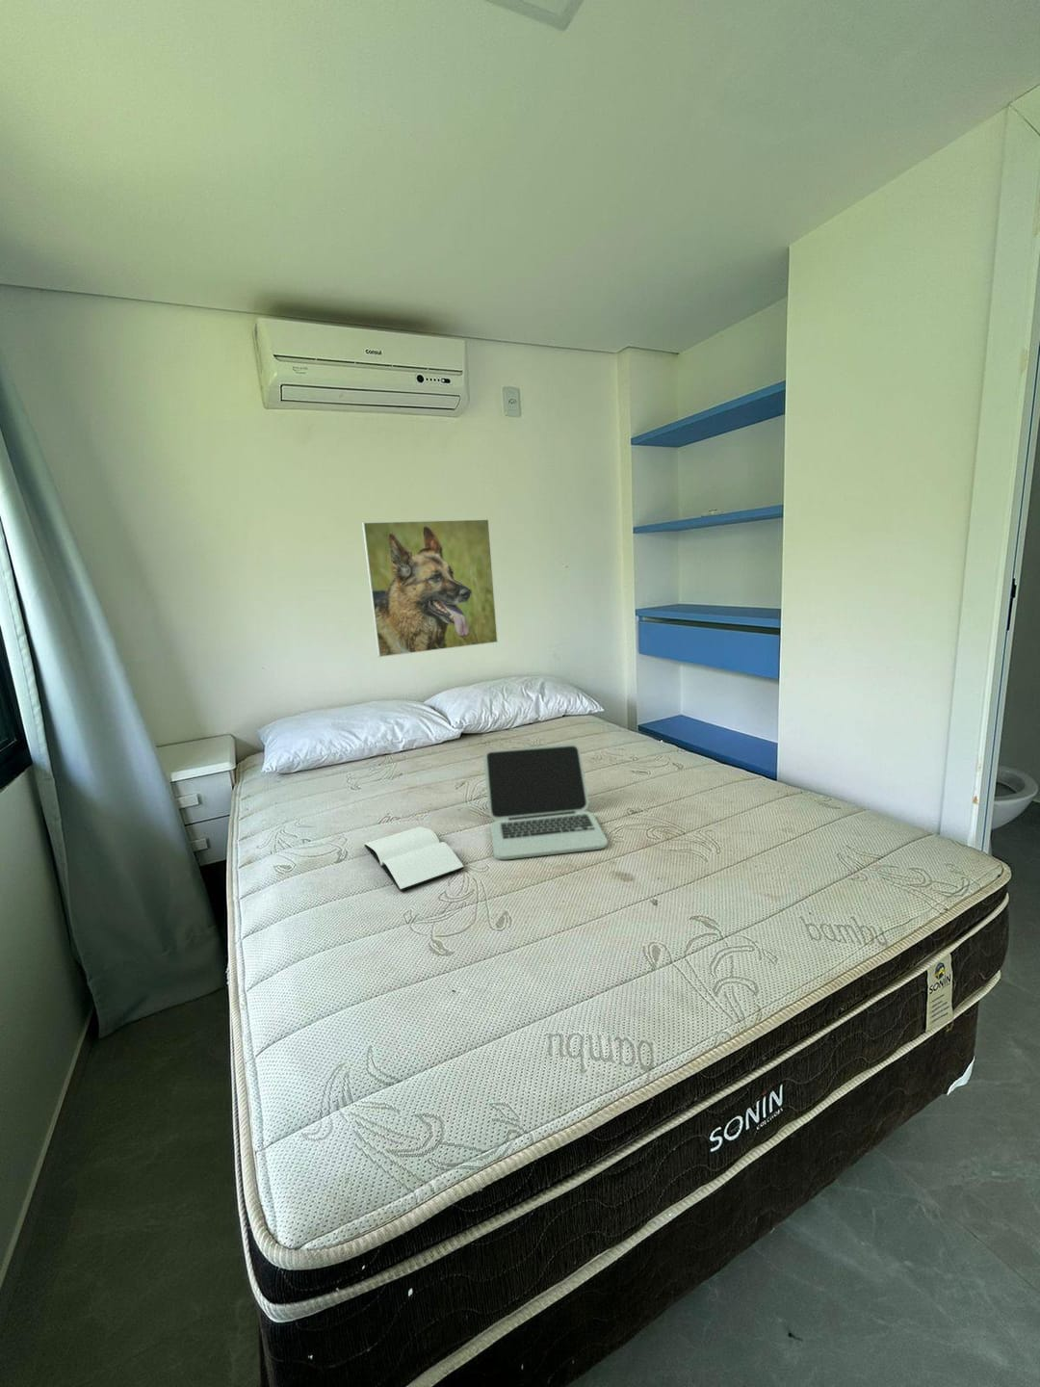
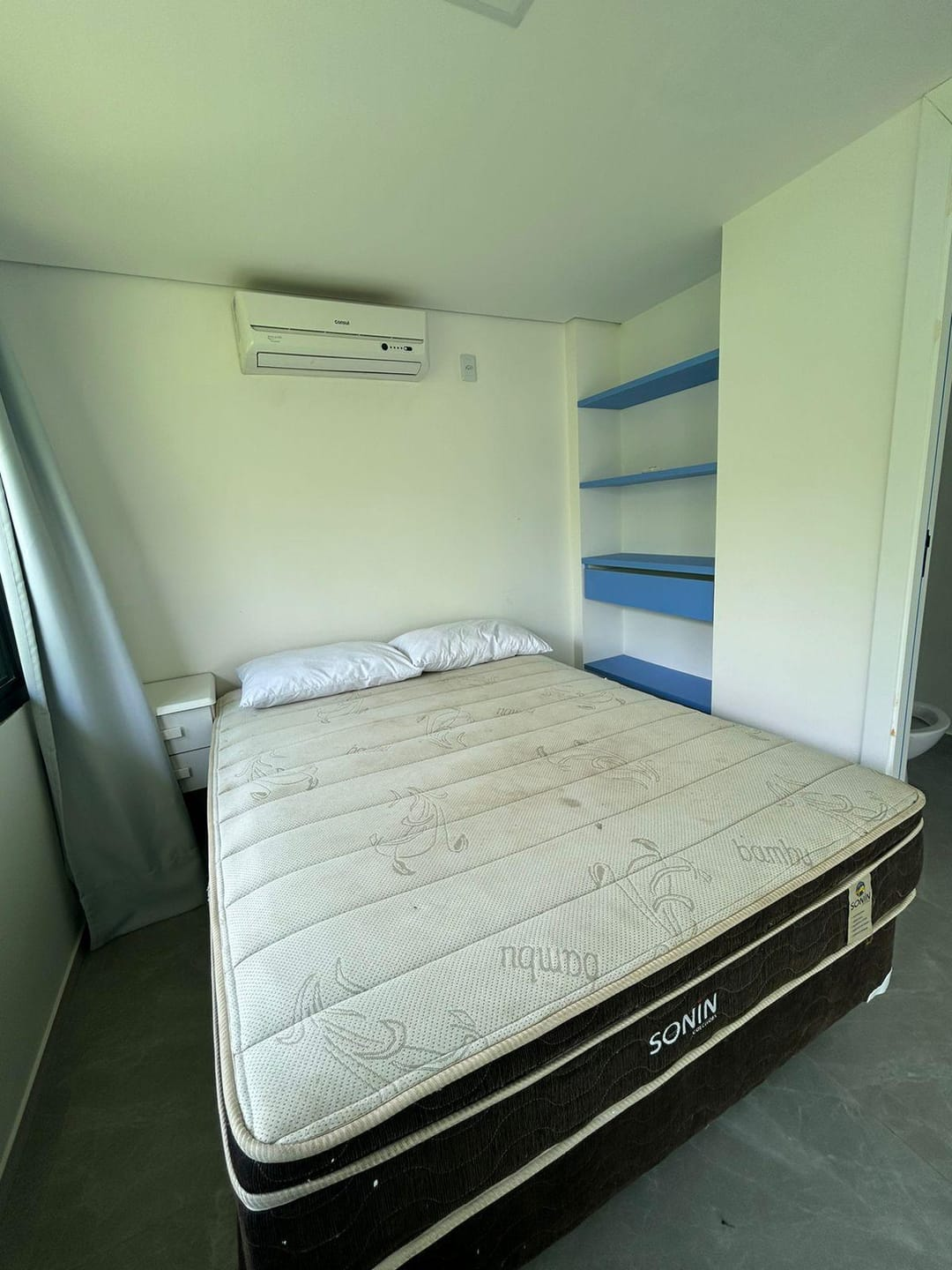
- laptop [483,743,608,861]
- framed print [362,518,499,657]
- book [364,826,465,892]
